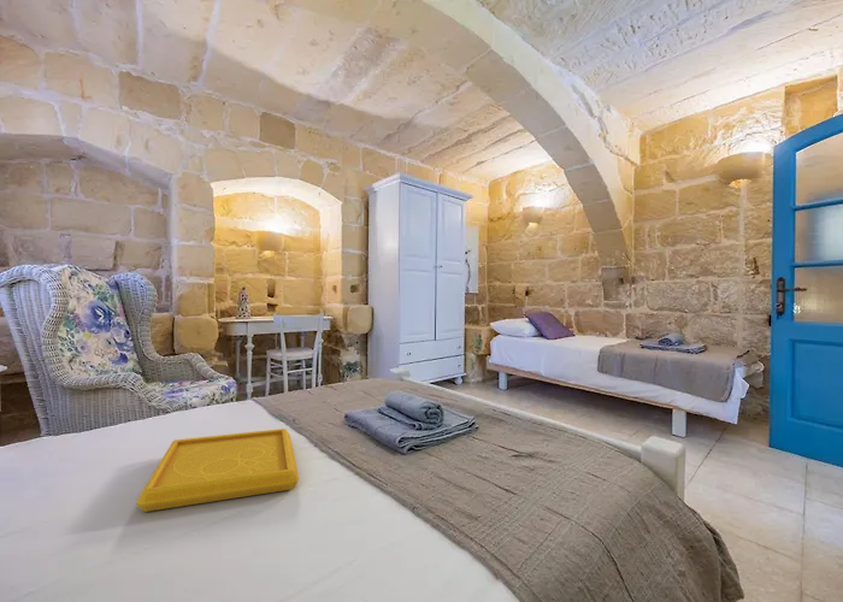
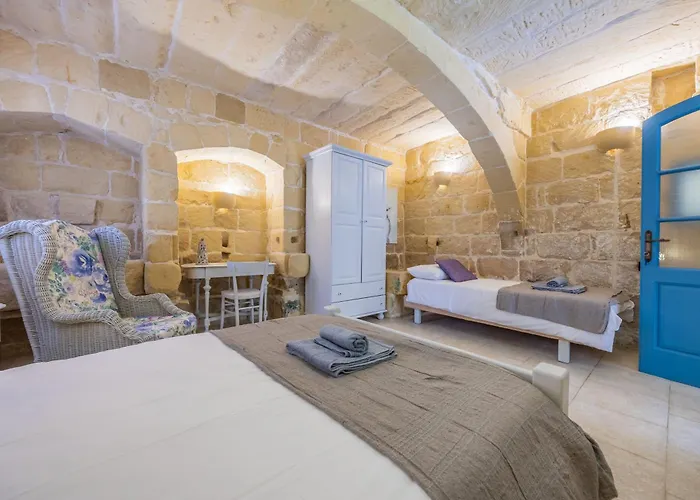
- serving tray [135,427,300,513]
